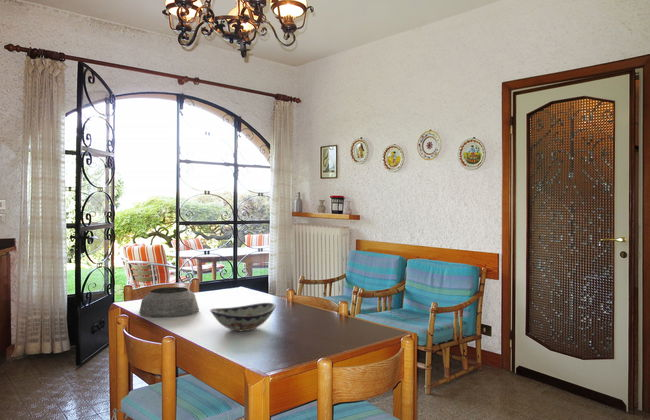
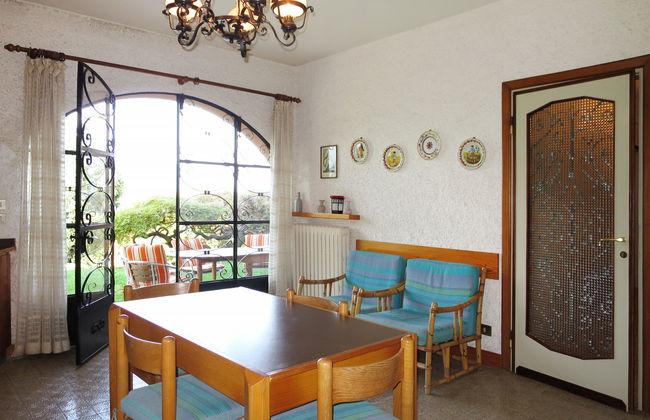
- plant pot [139,286,200,319]
- decorative bowl [209,302,277,332]
